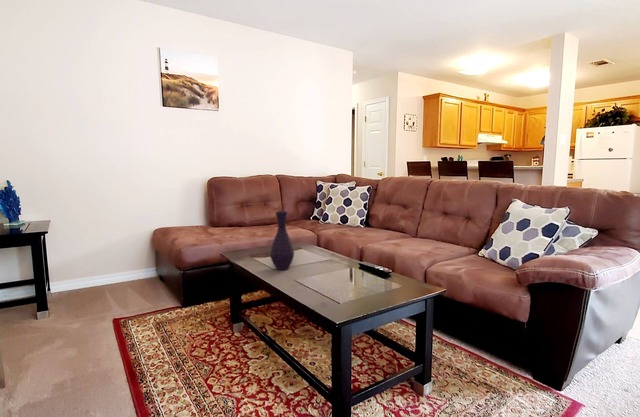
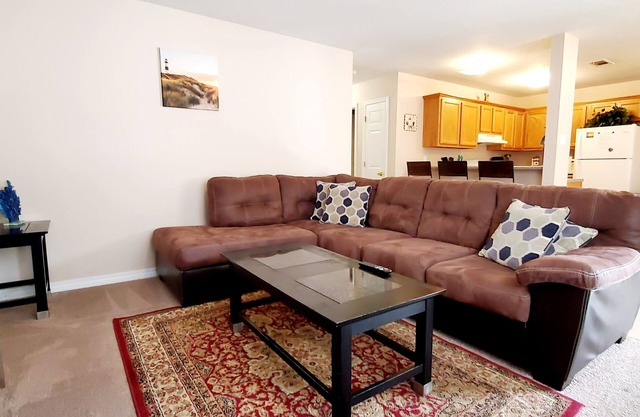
- vase [269,210,295,271]
